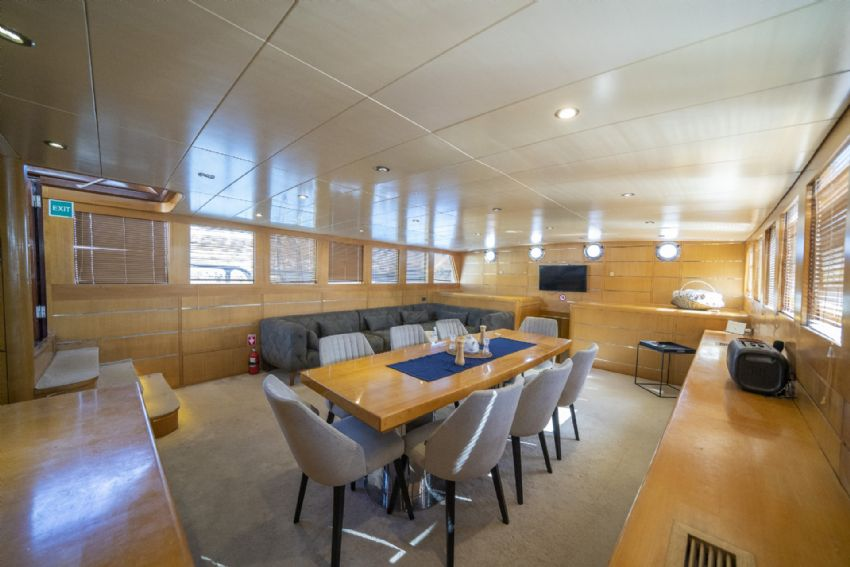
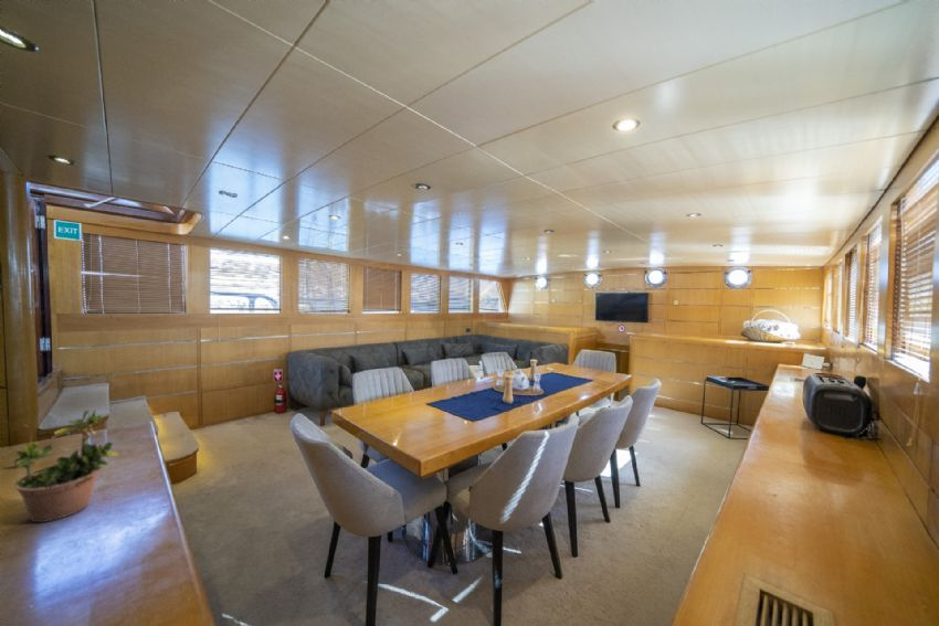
+ potted plant [0,402,119,523]
